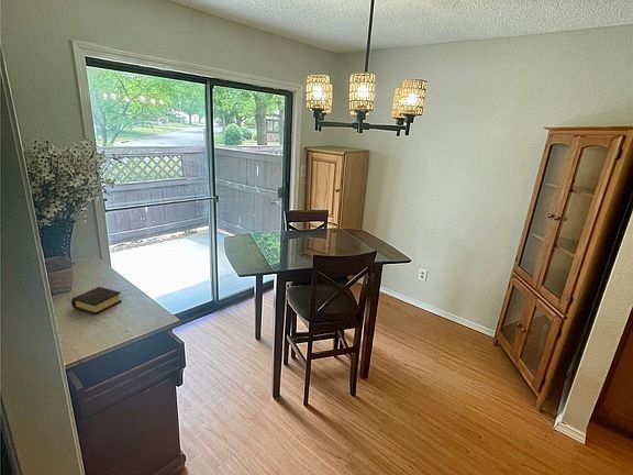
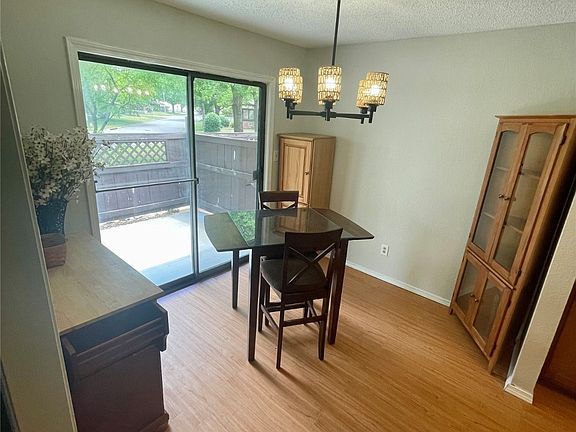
- book [70,286,123,316]
